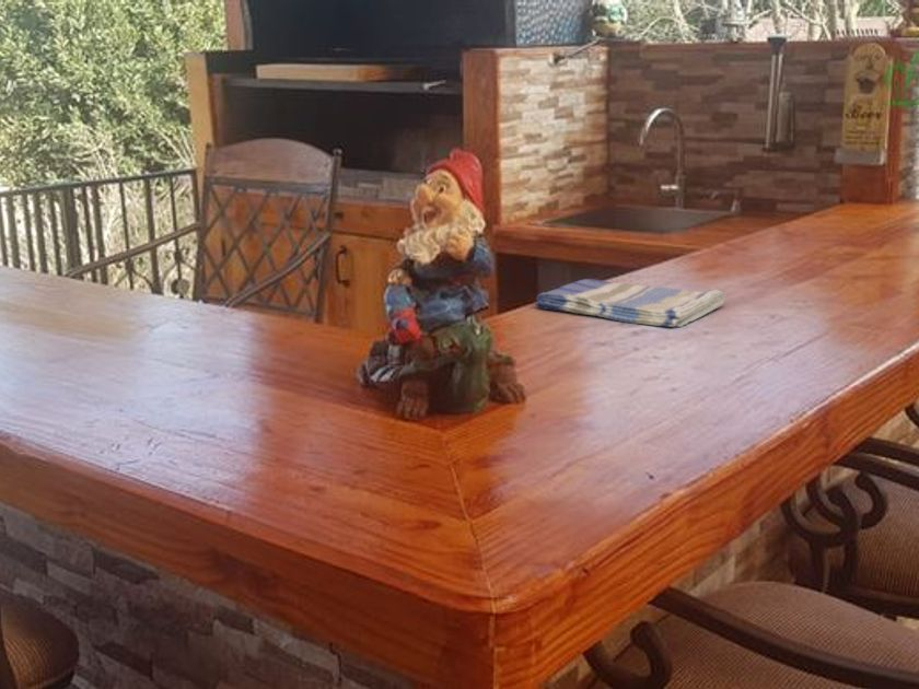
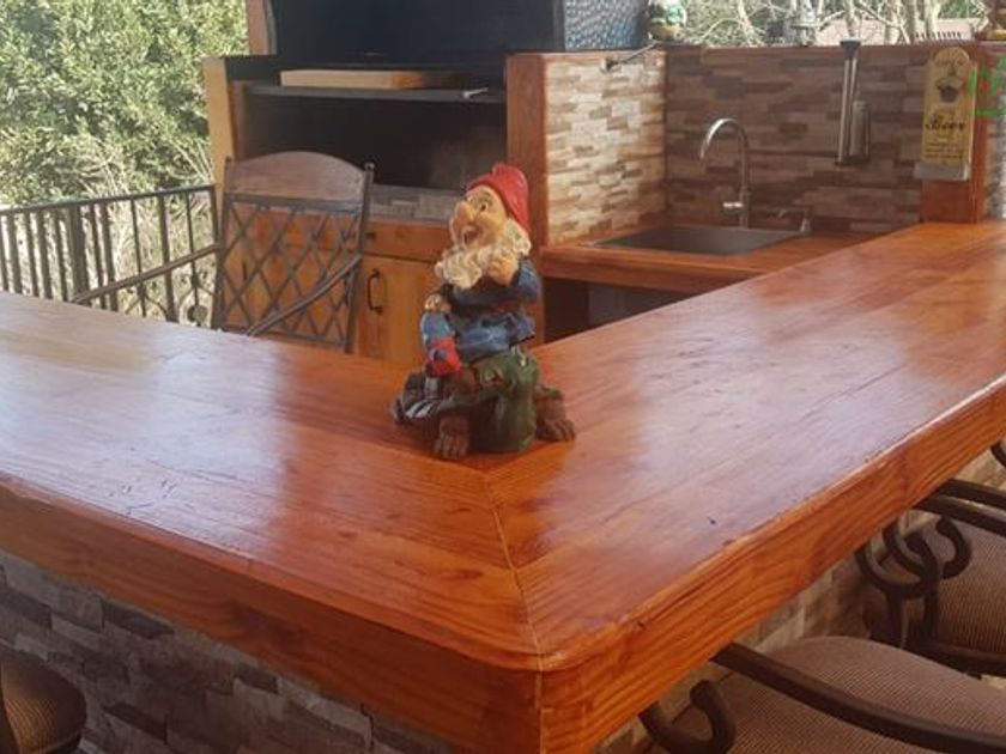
- dish towel [535,278,726,328]
